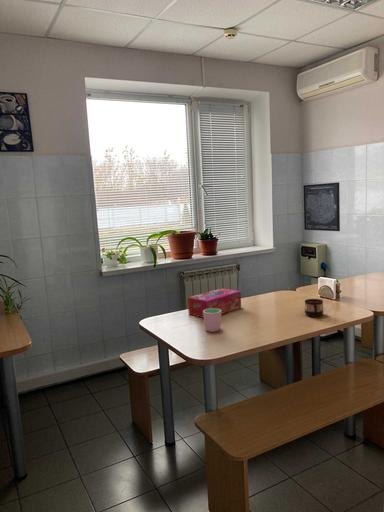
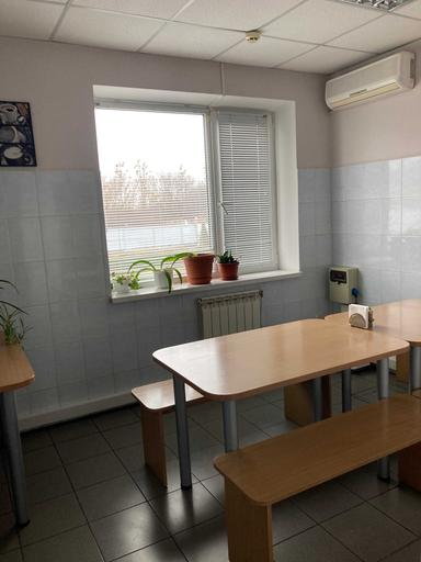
- wall art [302,181,341,232]
- cup [203,309,222,333]
- tissue box [187,287,242,319]
- cup [304,298,324,318]
